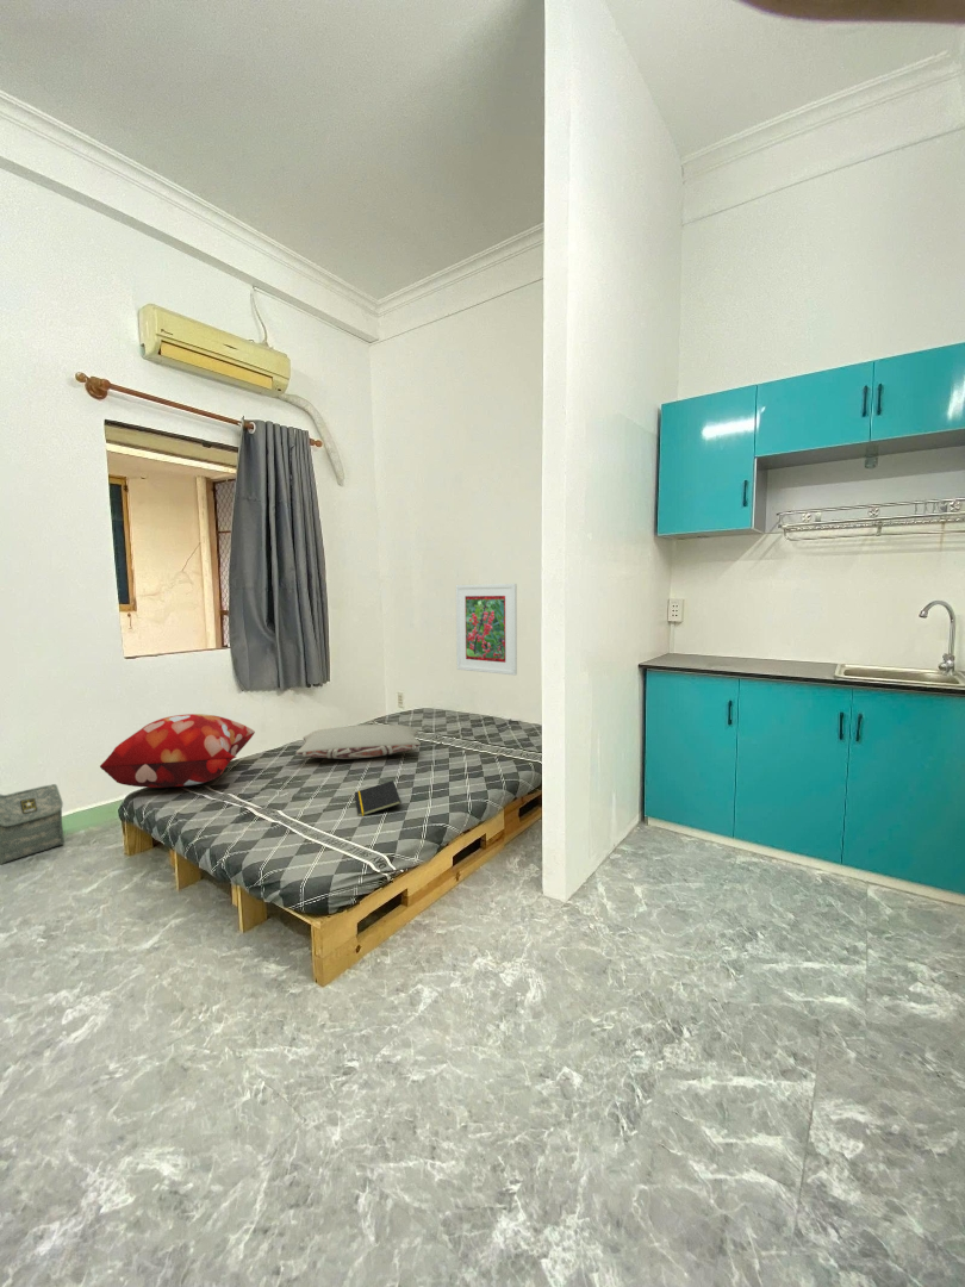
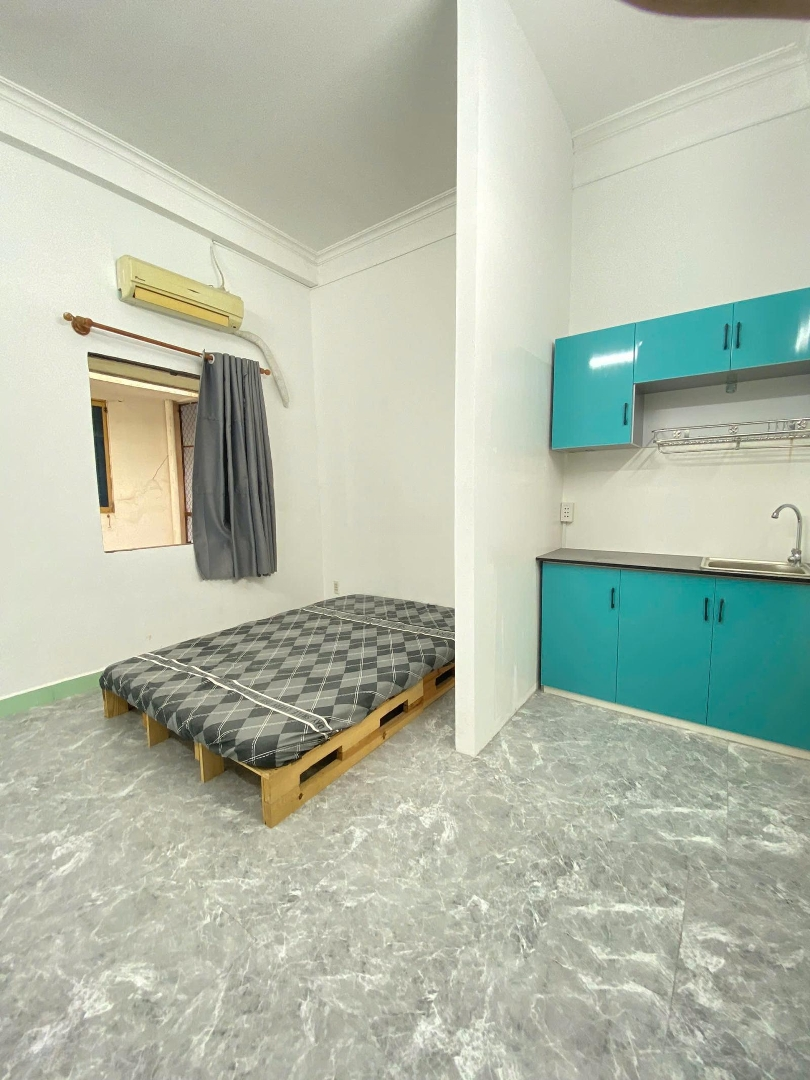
- pillow [294,723,422,760]
- bag [0,783,66,865]
- notepad [354,779,403,817]
- decorative pillow [99,713,256,789]
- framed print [455,583,518,676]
